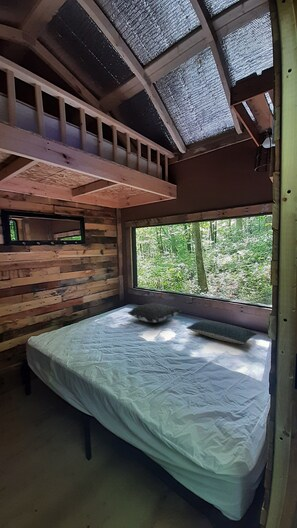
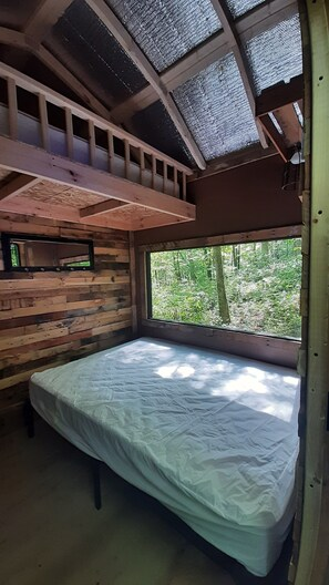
- pillow [186,319,258,345]
- pillow [126,302,183,324]
